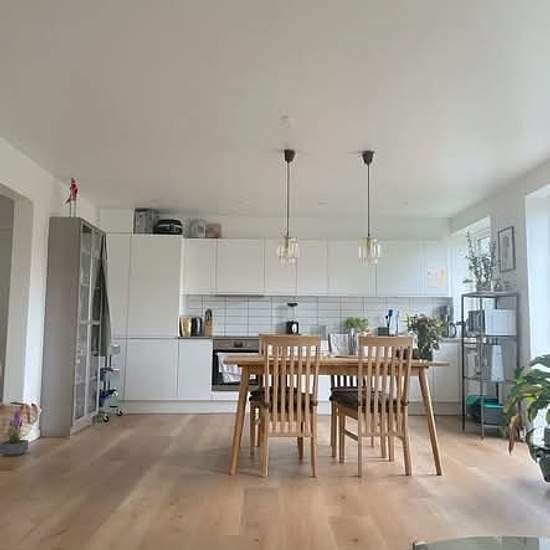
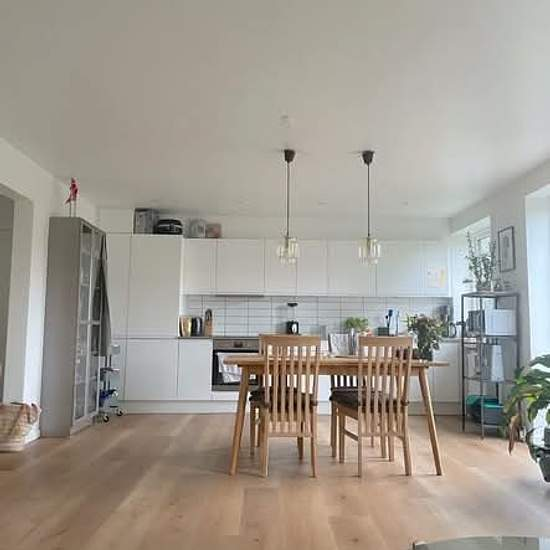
- potted plant [0,407,29,457]
